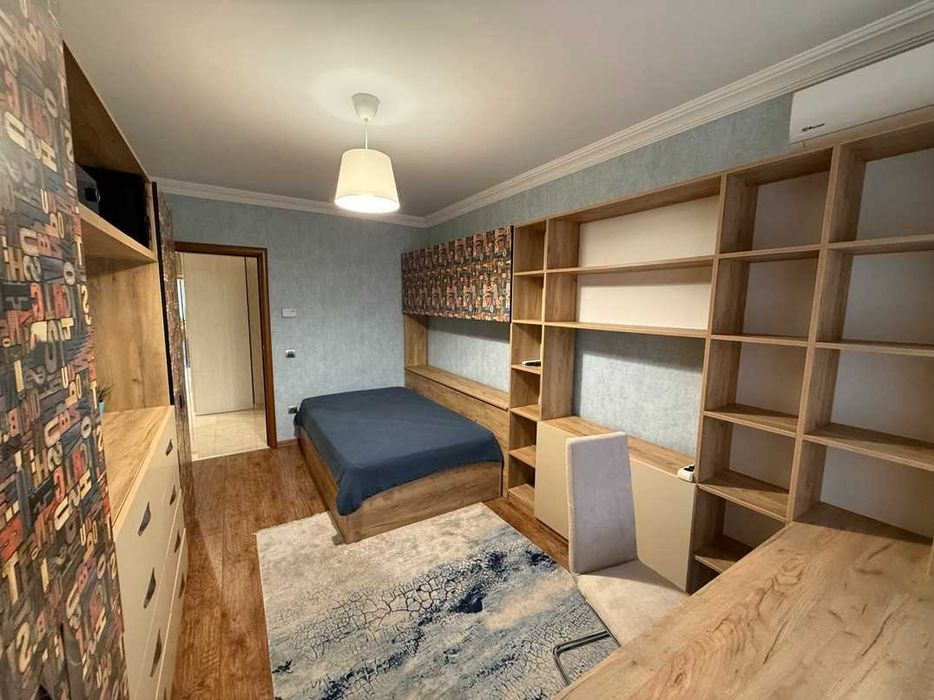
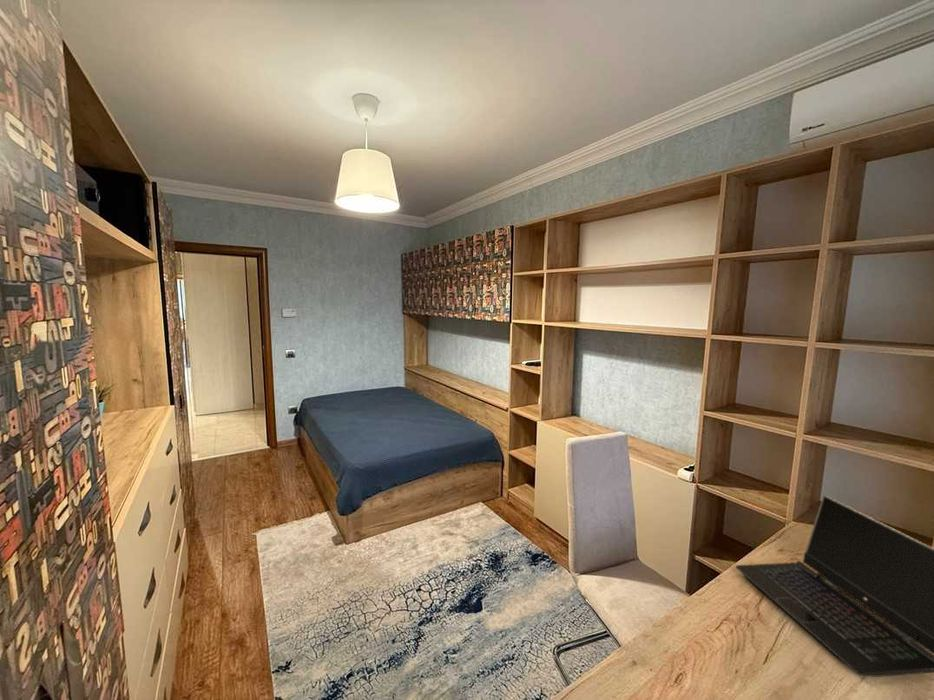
+ laptop computer [735,494,934,678]
